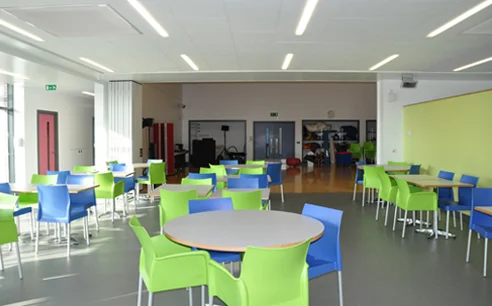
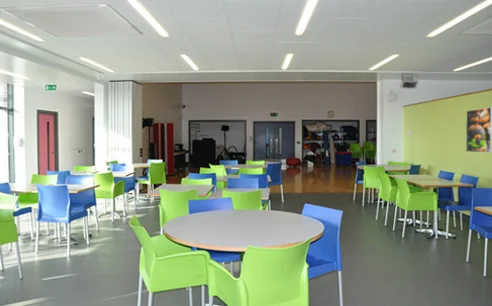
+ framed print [465,106,492,154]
